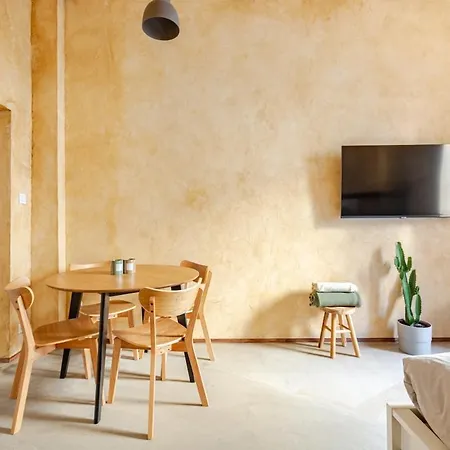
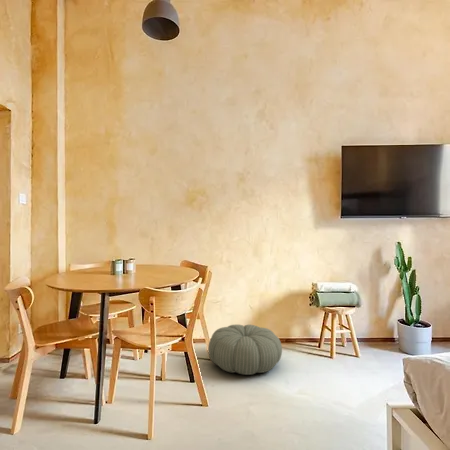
+ pouf [207,324,283,376]
